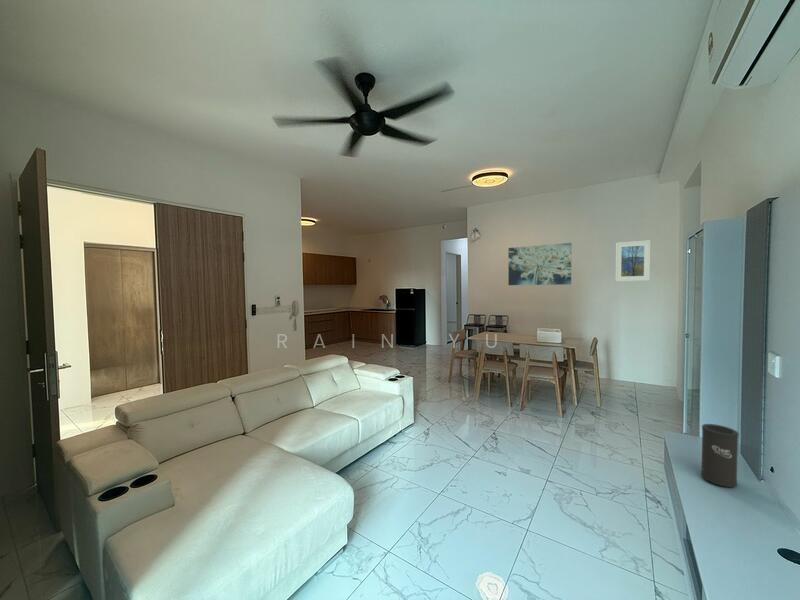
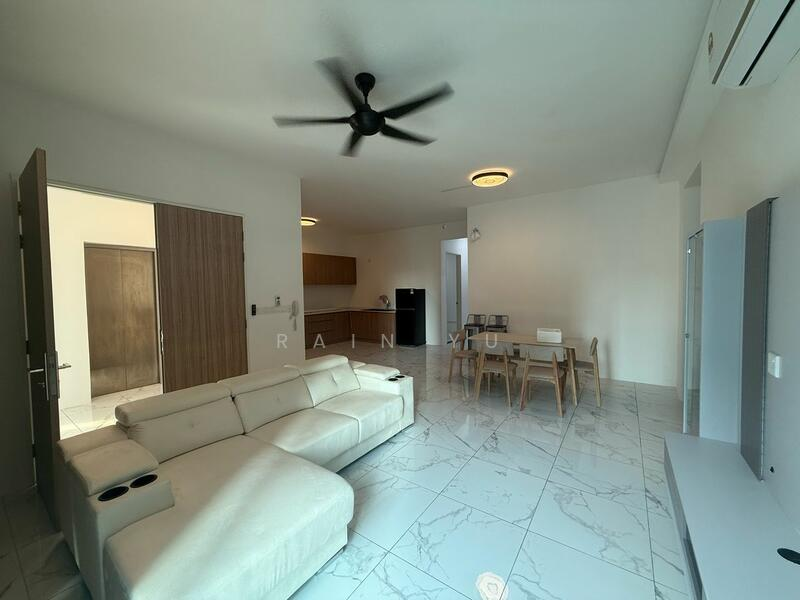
- speaker [700,423,740,488]
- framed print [615,239,651,282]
- wall art [507,242,573,286]
